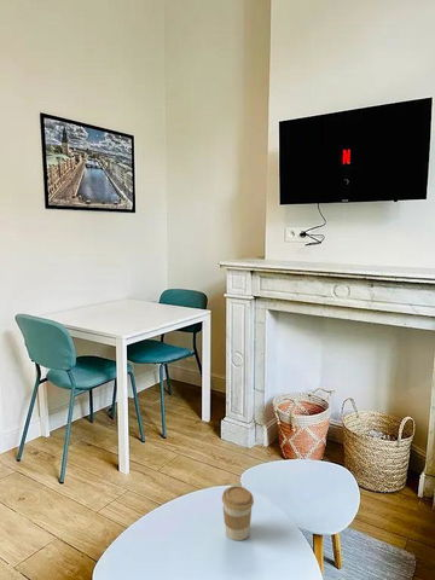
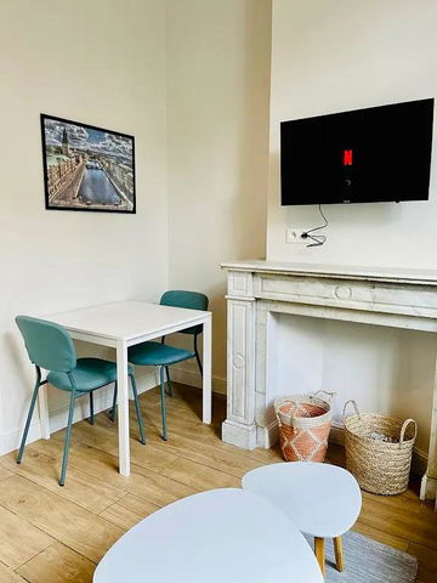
- coffee cup [221,485,255,541]
